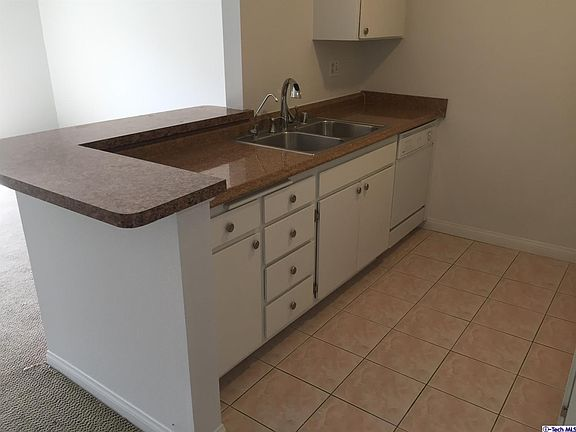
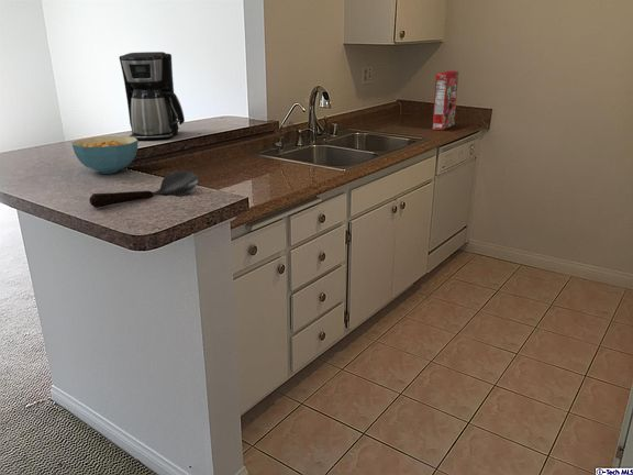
+ spoon [89,170,200,209]
+ cereal bowl [70,135,138,175]
+ cereal box [431,70,459,131]
+ coffee maker [119,51,186,141]
